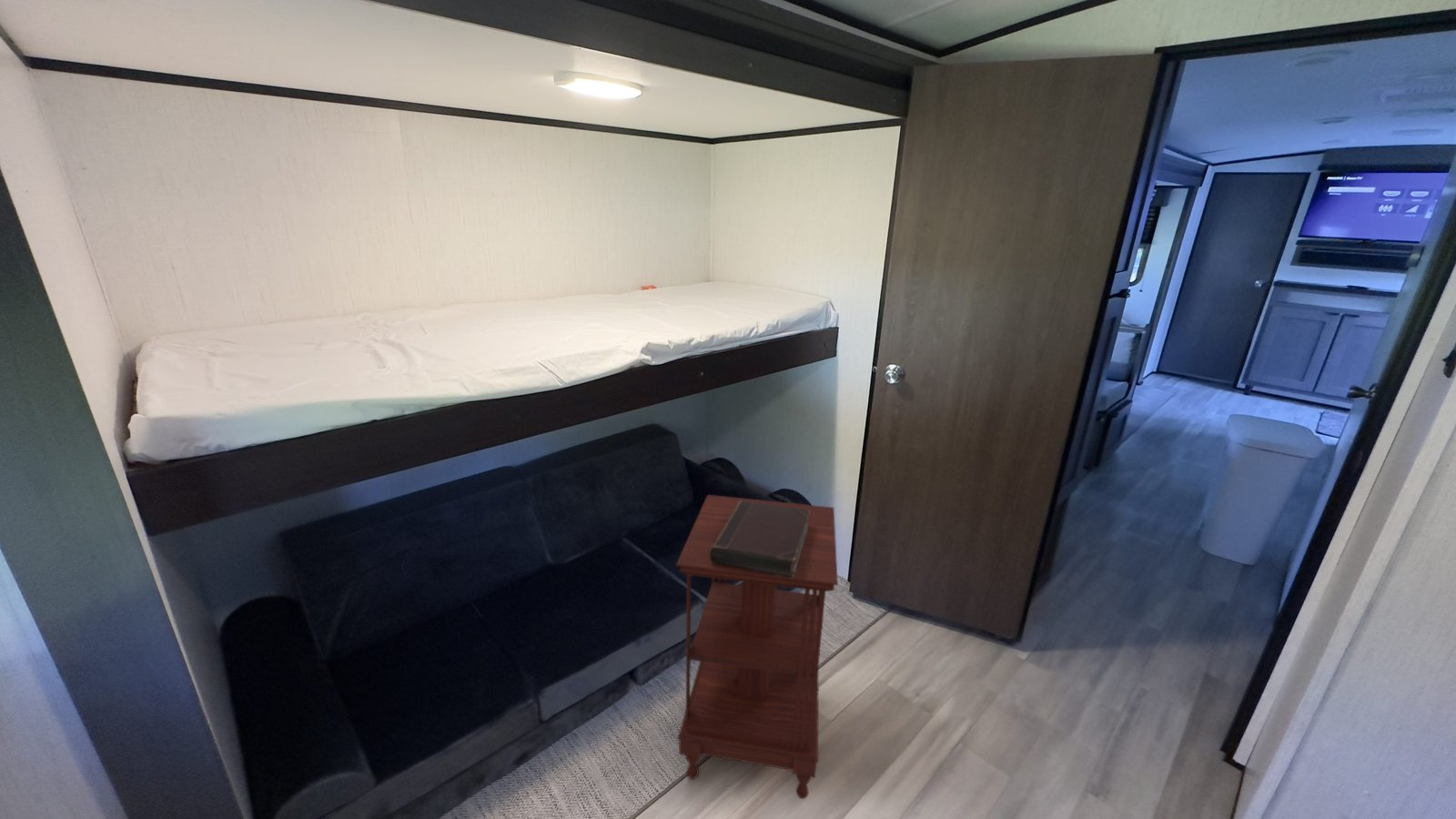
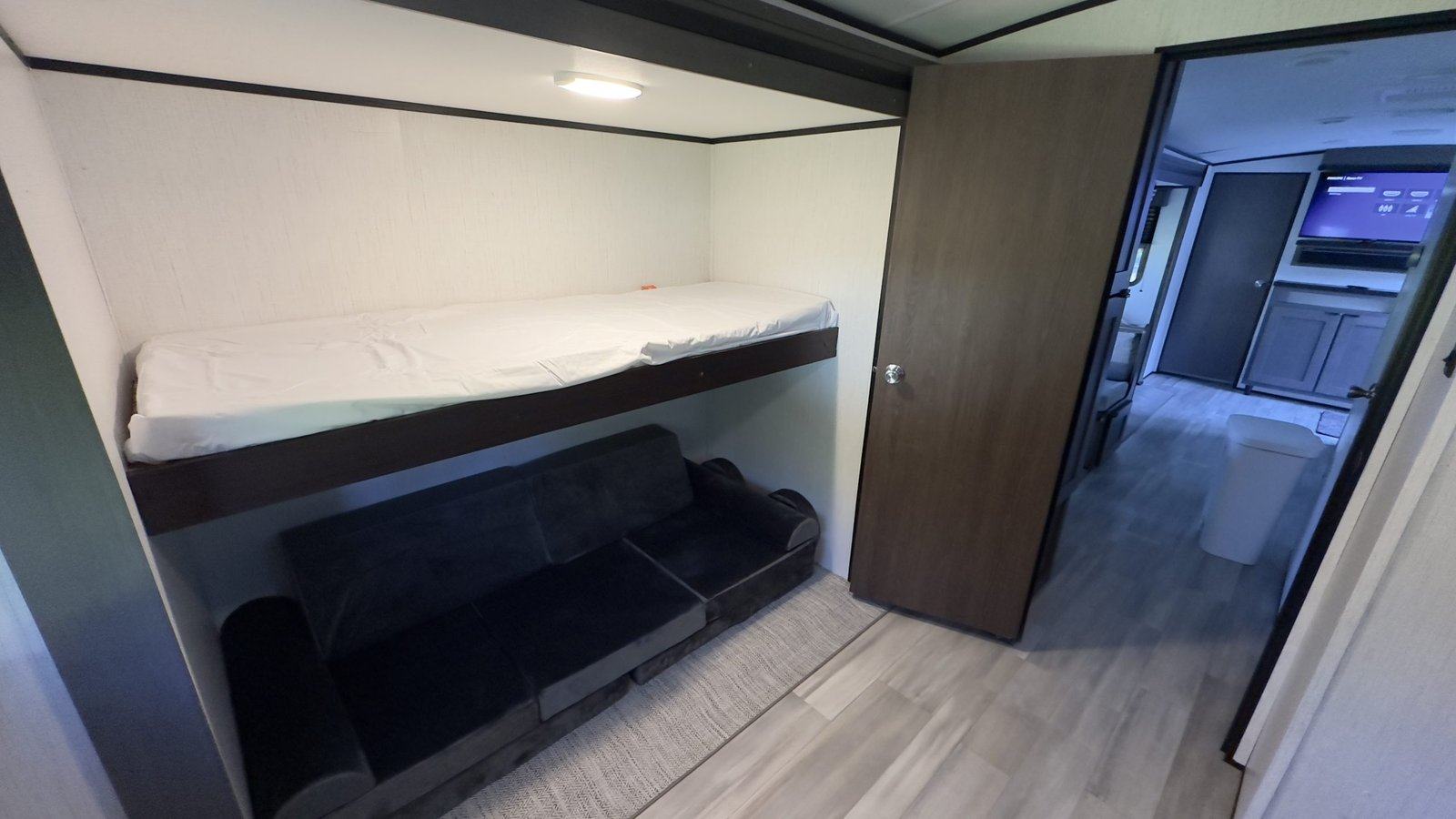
- side table [675,494,839,800]
- book [710,501,810,579]
